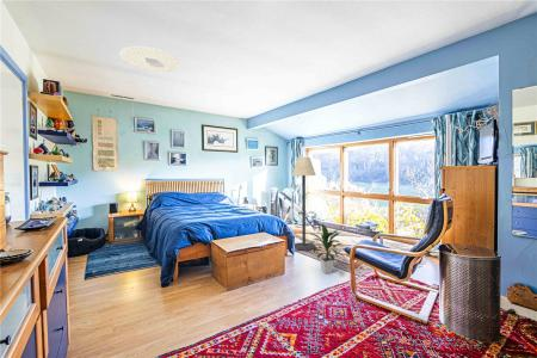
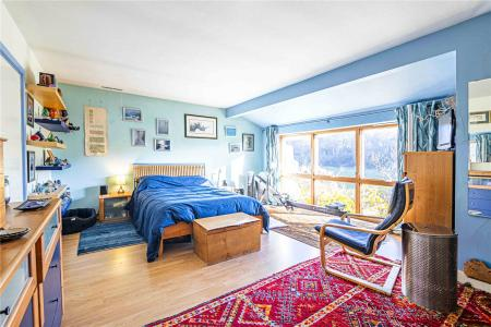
- indoor plant [309,222,346,274]
- ceiling light [119,45,180,73]
- floor lamp [291,156,317,252]
